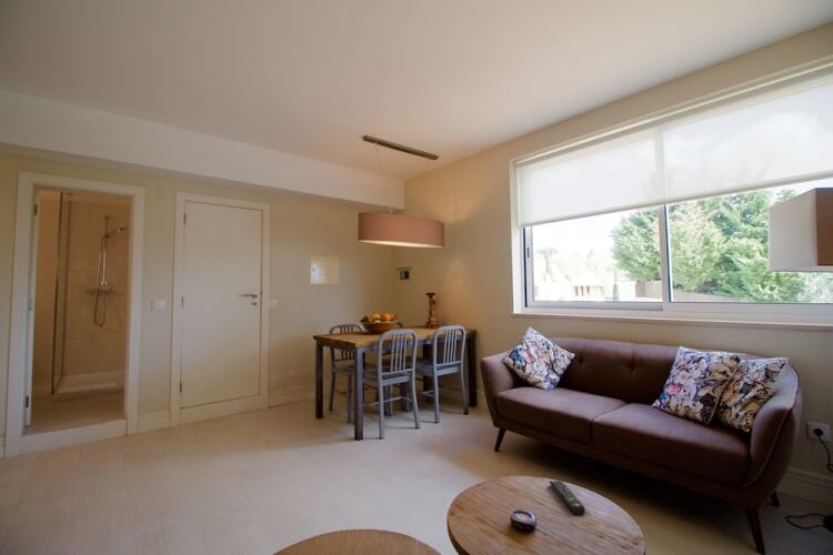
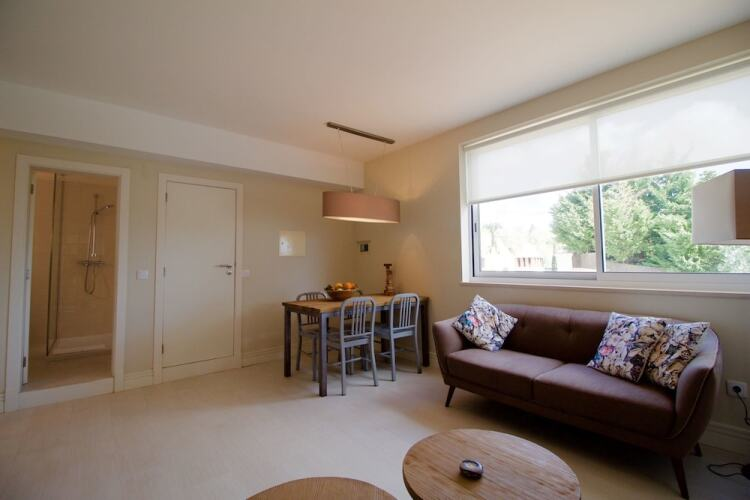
- remote control [548,480,586,516]
